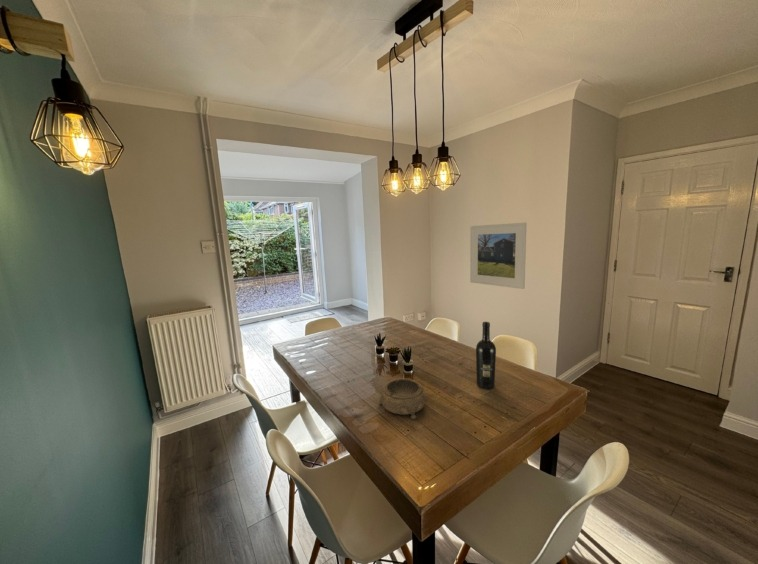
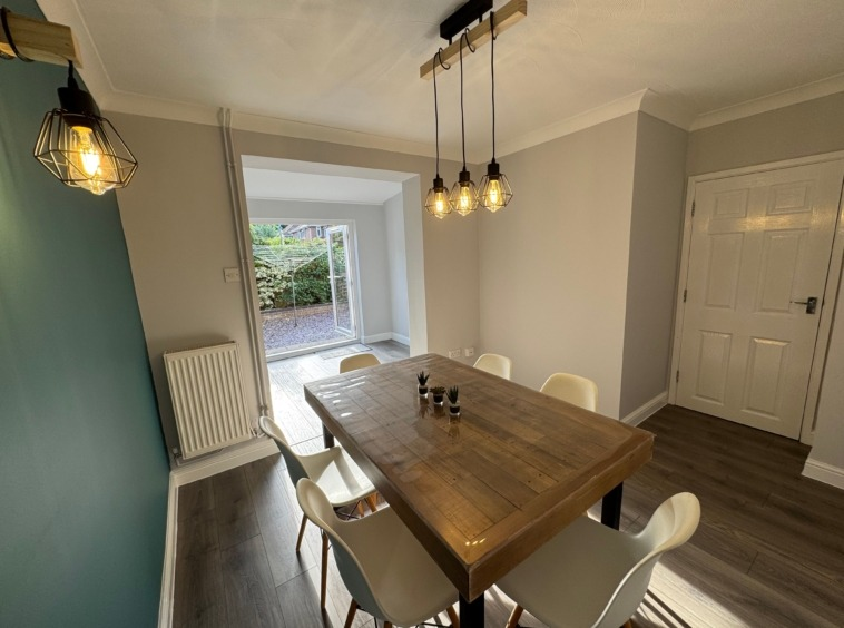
- wine bottle [475,321,497,390]
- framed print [469,222,528,290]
- decorative bowl [378,378,427,420]
